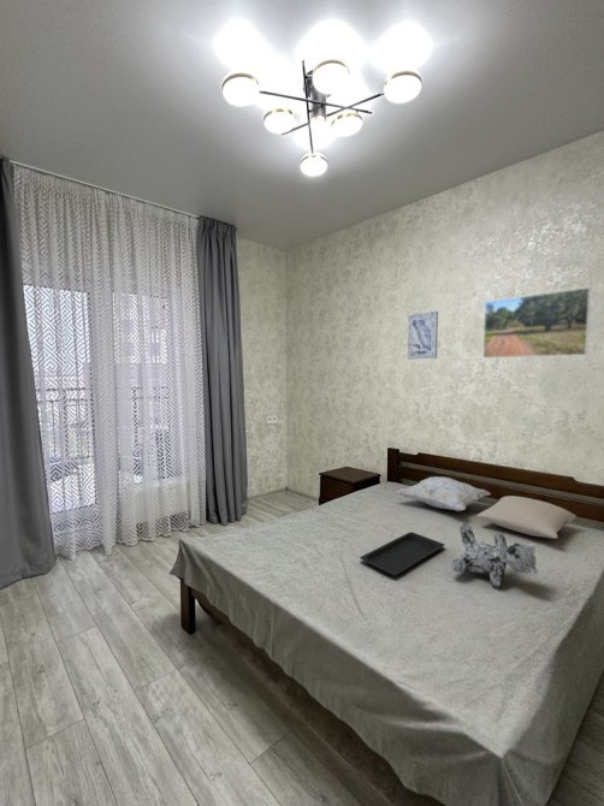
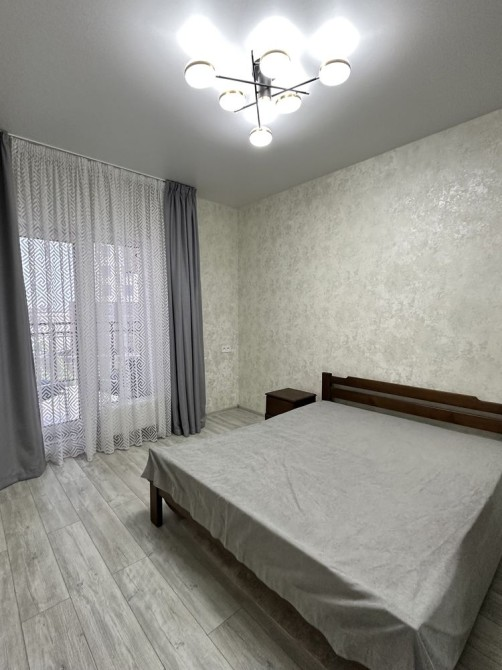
- teddy bear [450,521,540,587]
- serving tray [359,531,445,576]
- pillow [476,494,578,540]
- wall art [407,310,439,360]
- decorative pillow [396,475,492,512]
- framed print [481,286,592,360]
